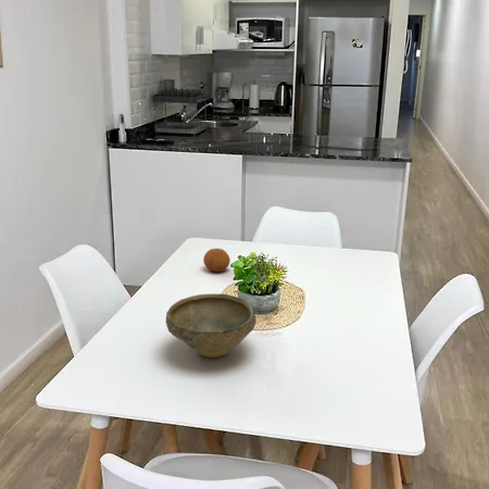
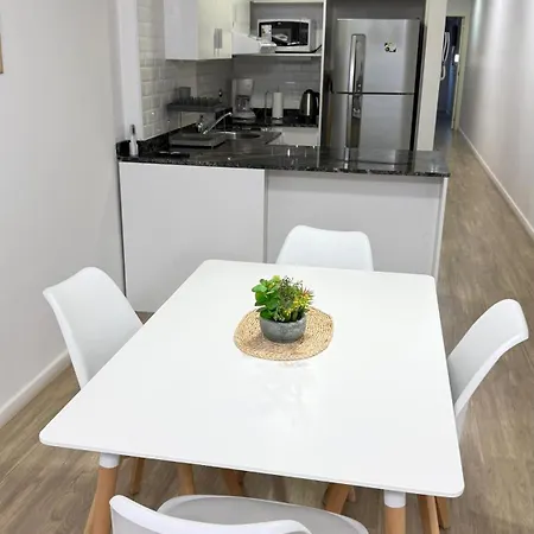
- bowl [165,292,258,359]
- fruit [202,248,231,273]
